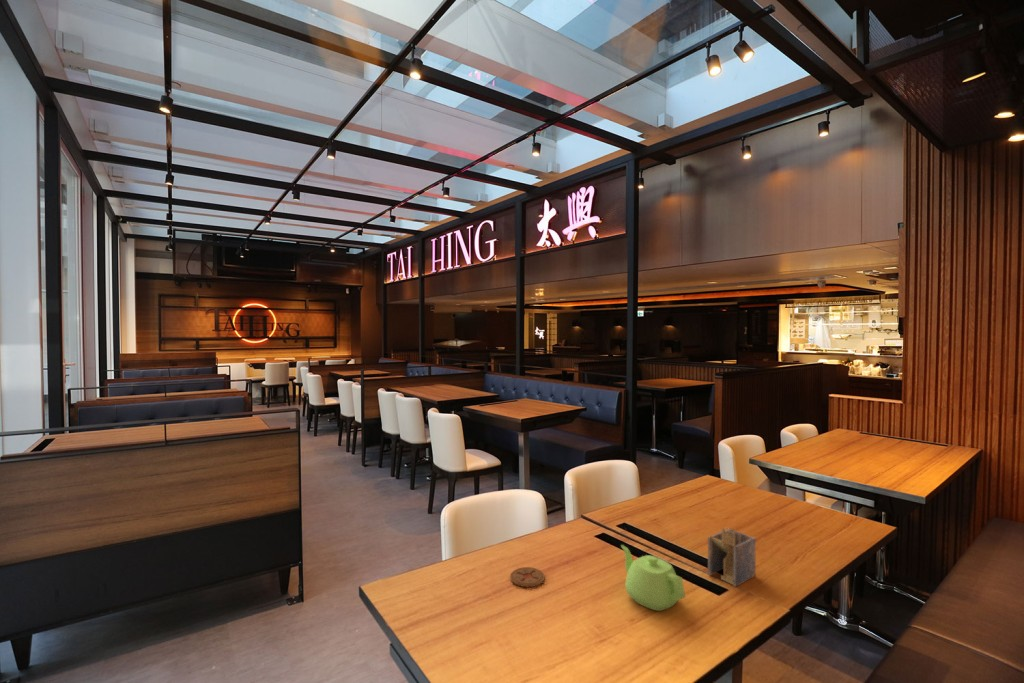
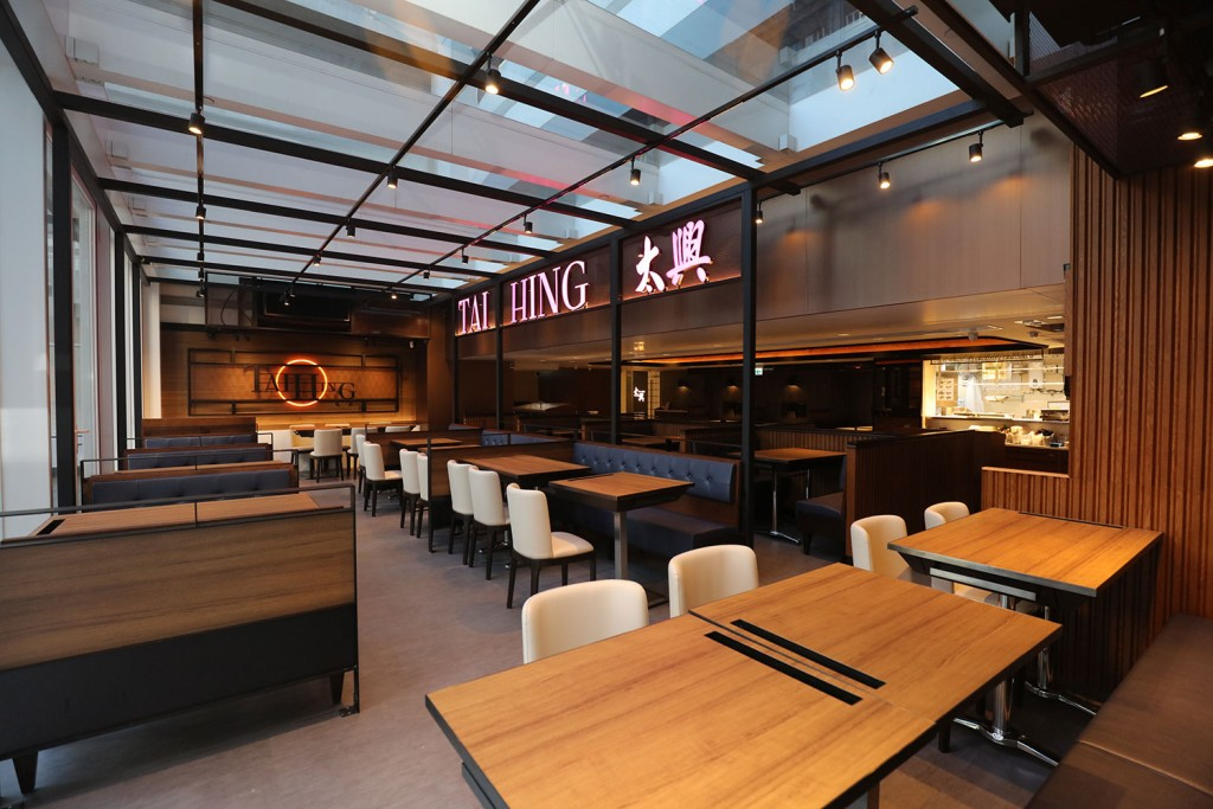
- teapot [620,544,686,612]
- coaster [509,566,546,588]
- napkin holder [707,526,757,588]
